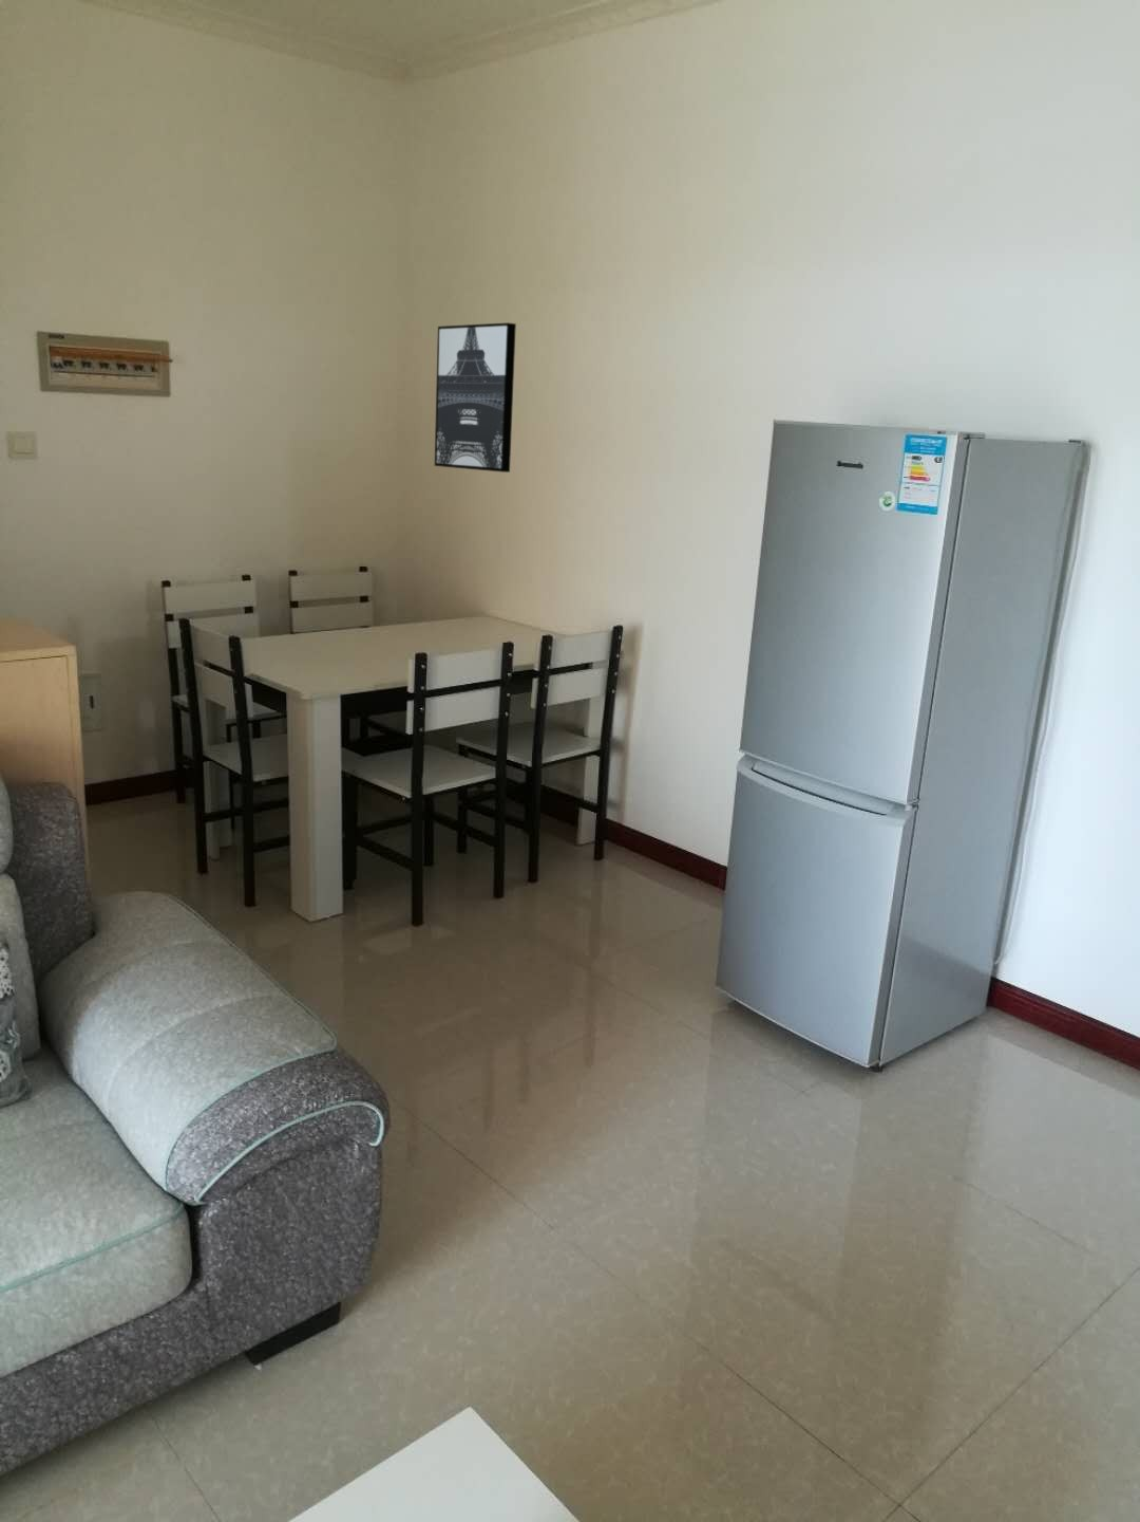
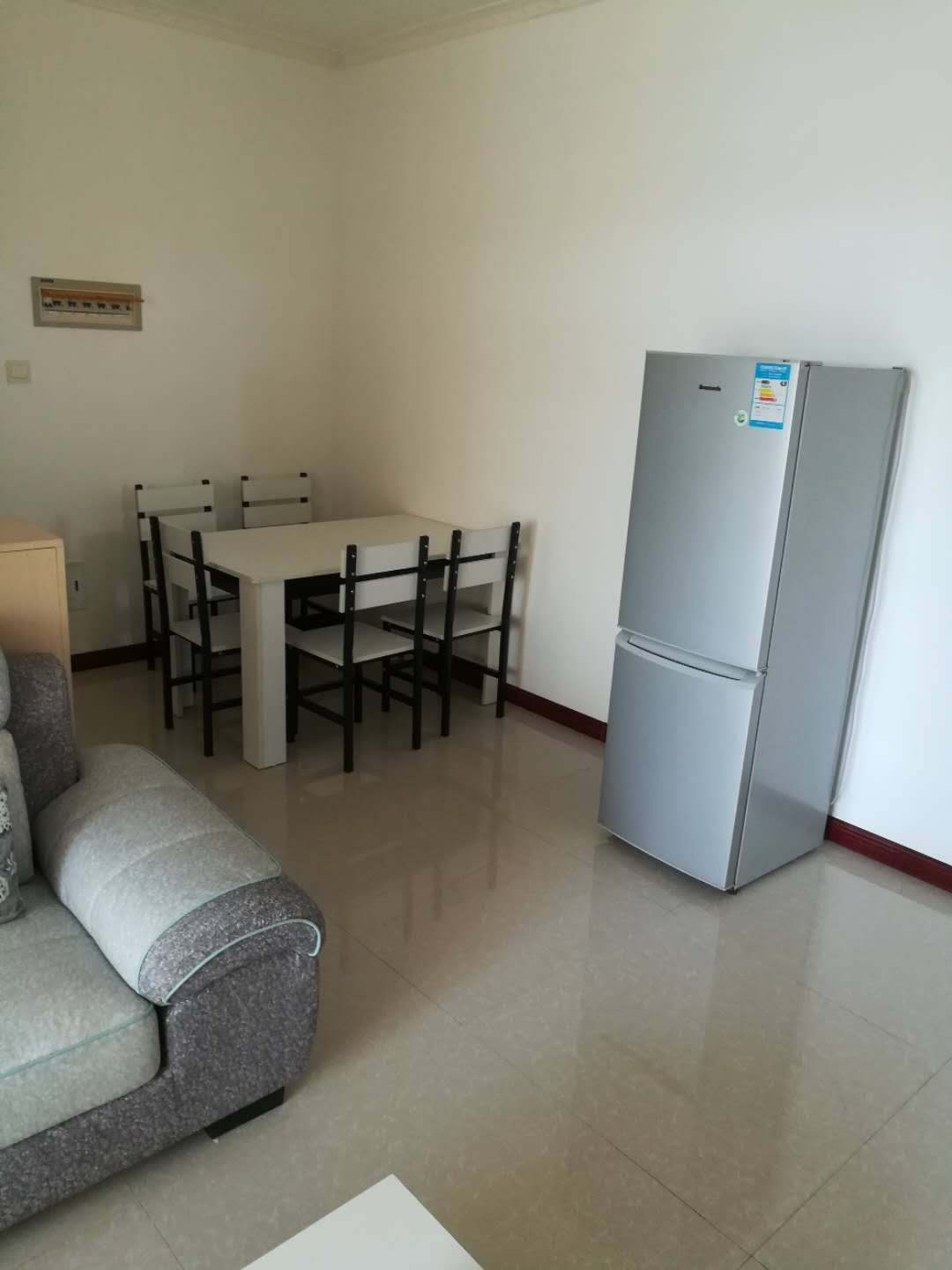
- wall art [433,321,517,473]
